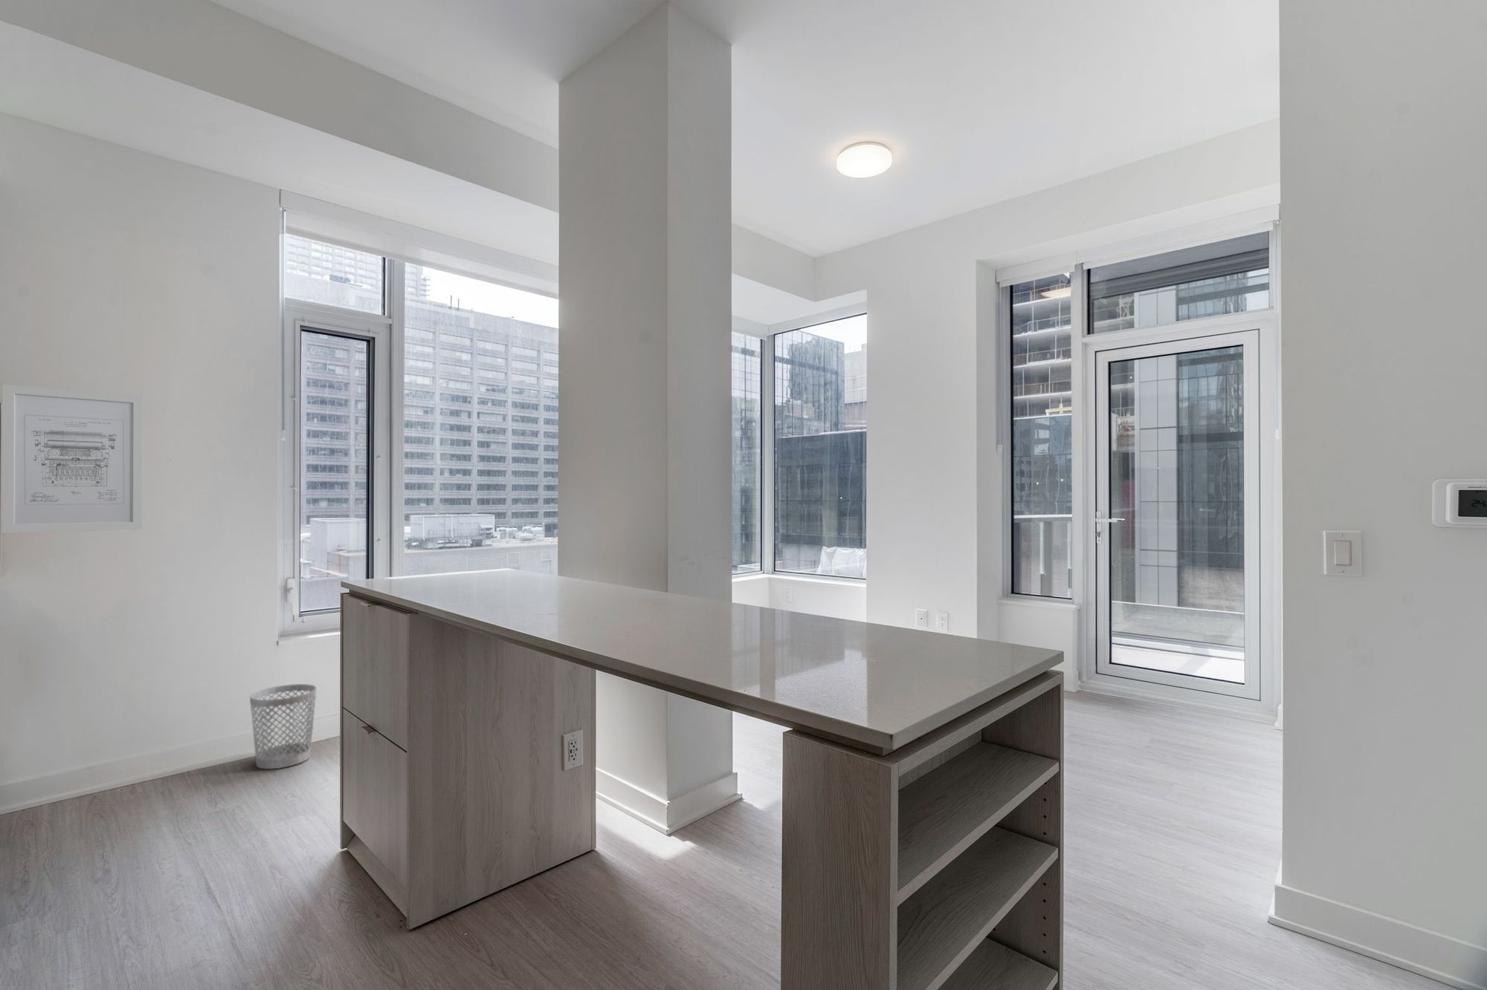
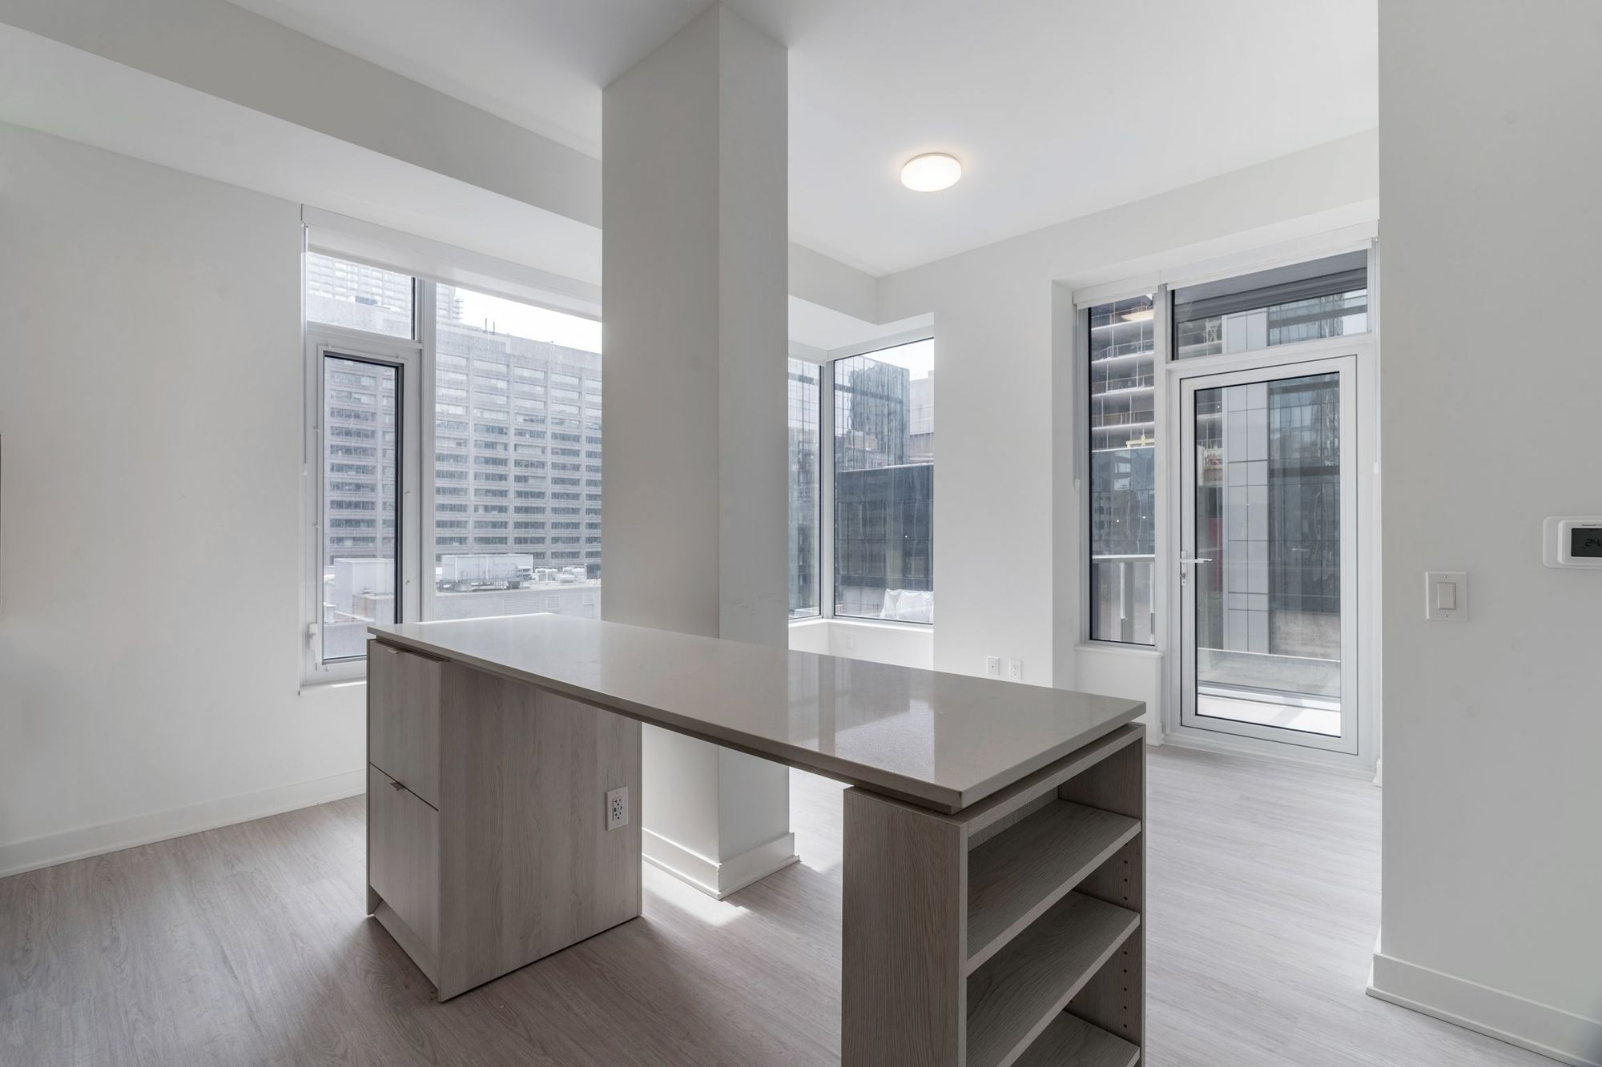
- wall art [1,385,144,534]
- wastebasket [249,683,317,769]
